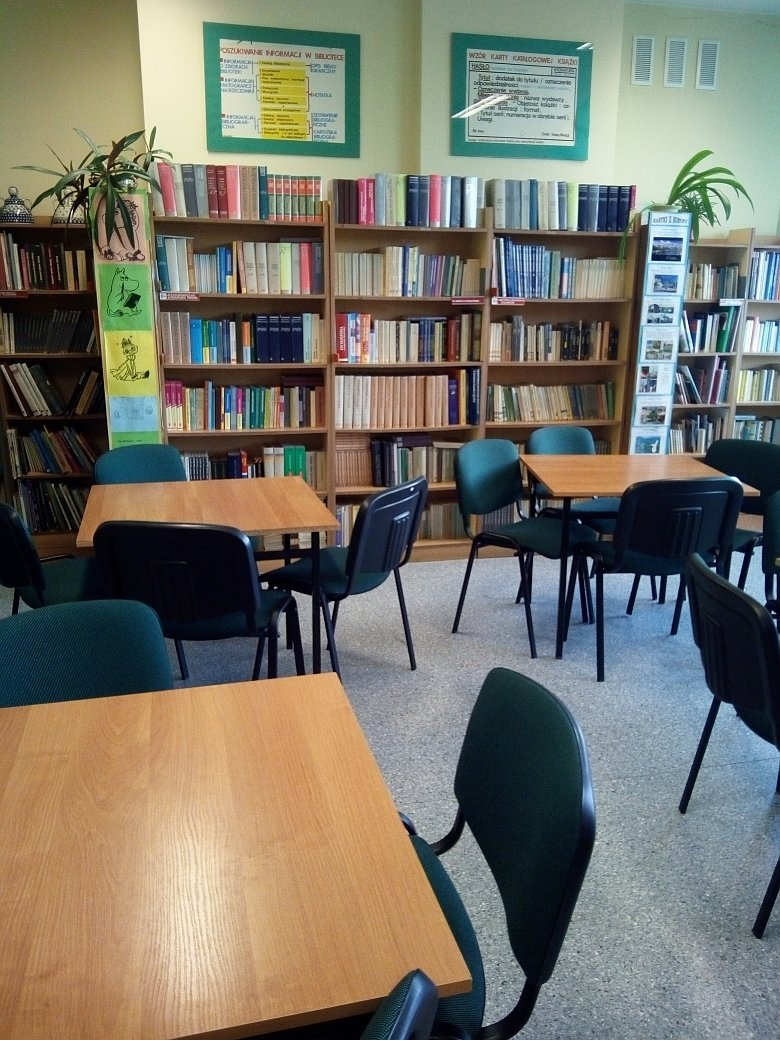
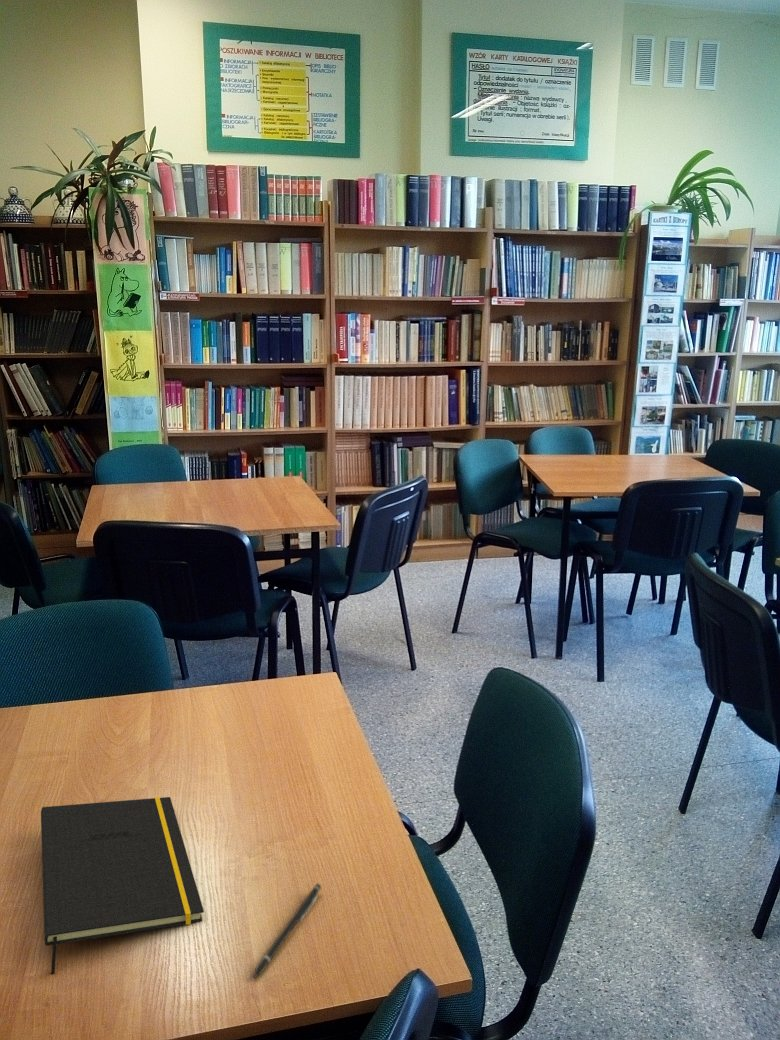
+ notepad [40,796,205,976]
+ pen [251,883,322,981]
